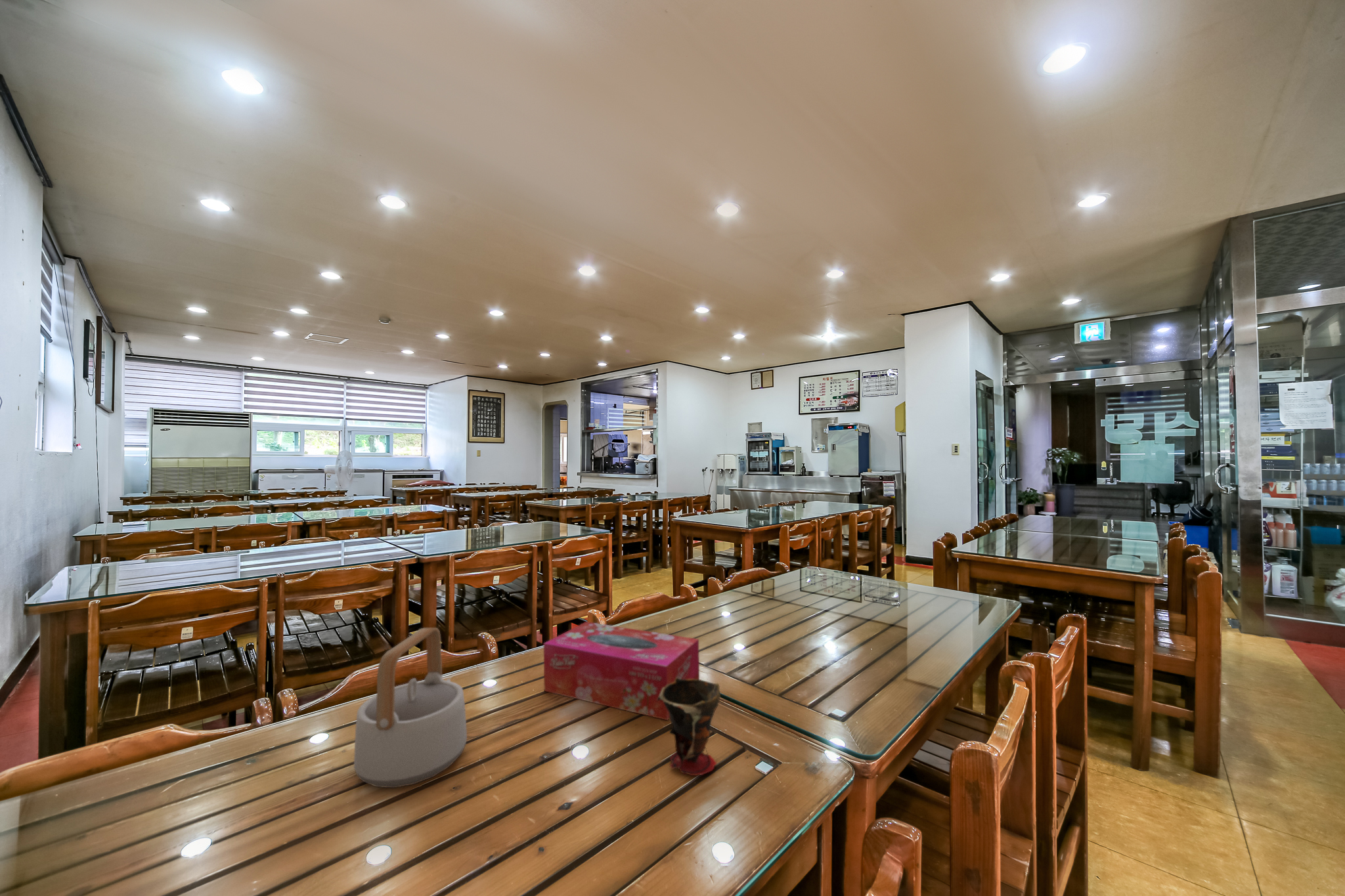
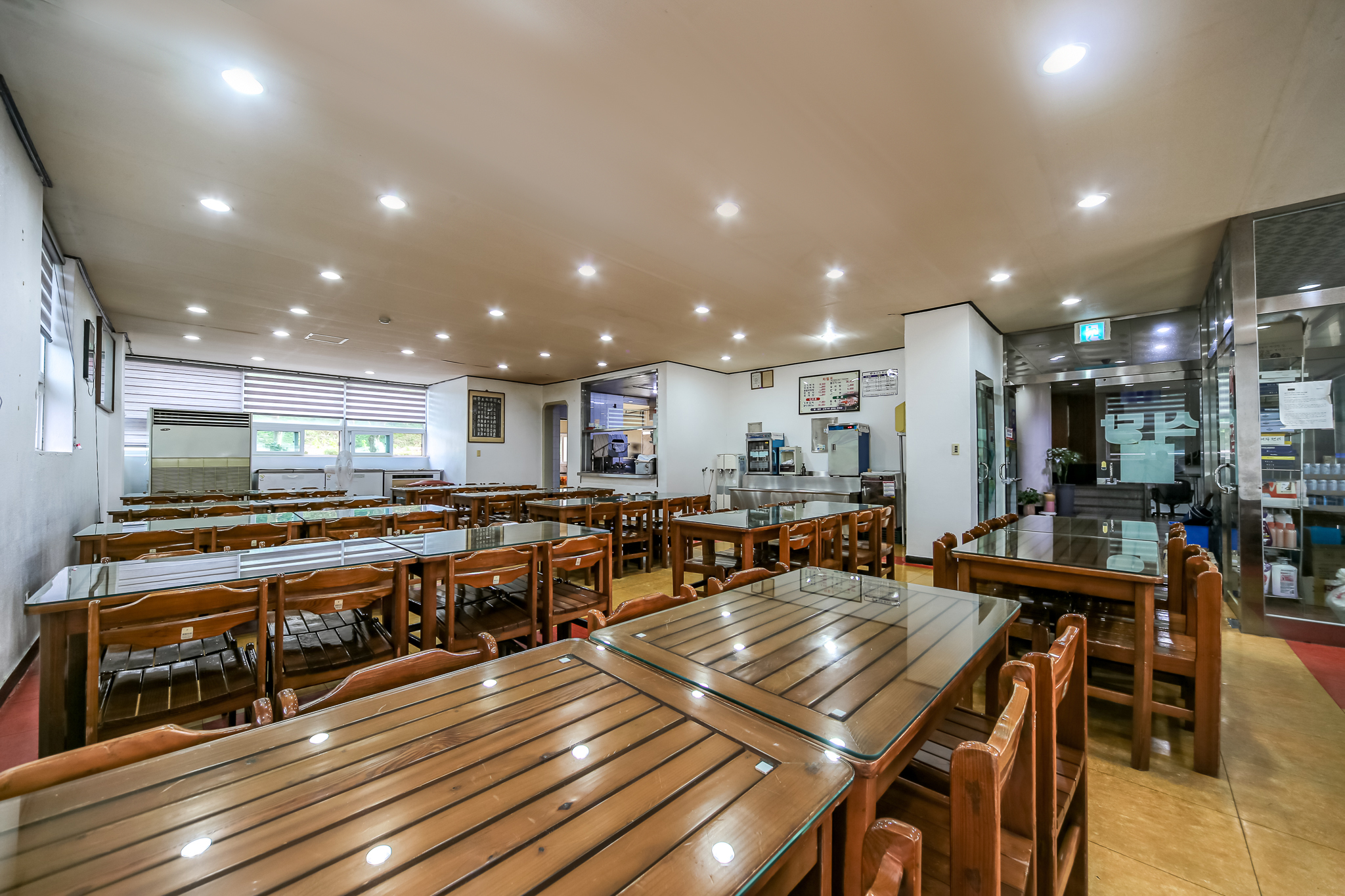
- teapot [353,627,468,788]
- cup [657,677,721,777]
- tissue box [543,621,700,721]
